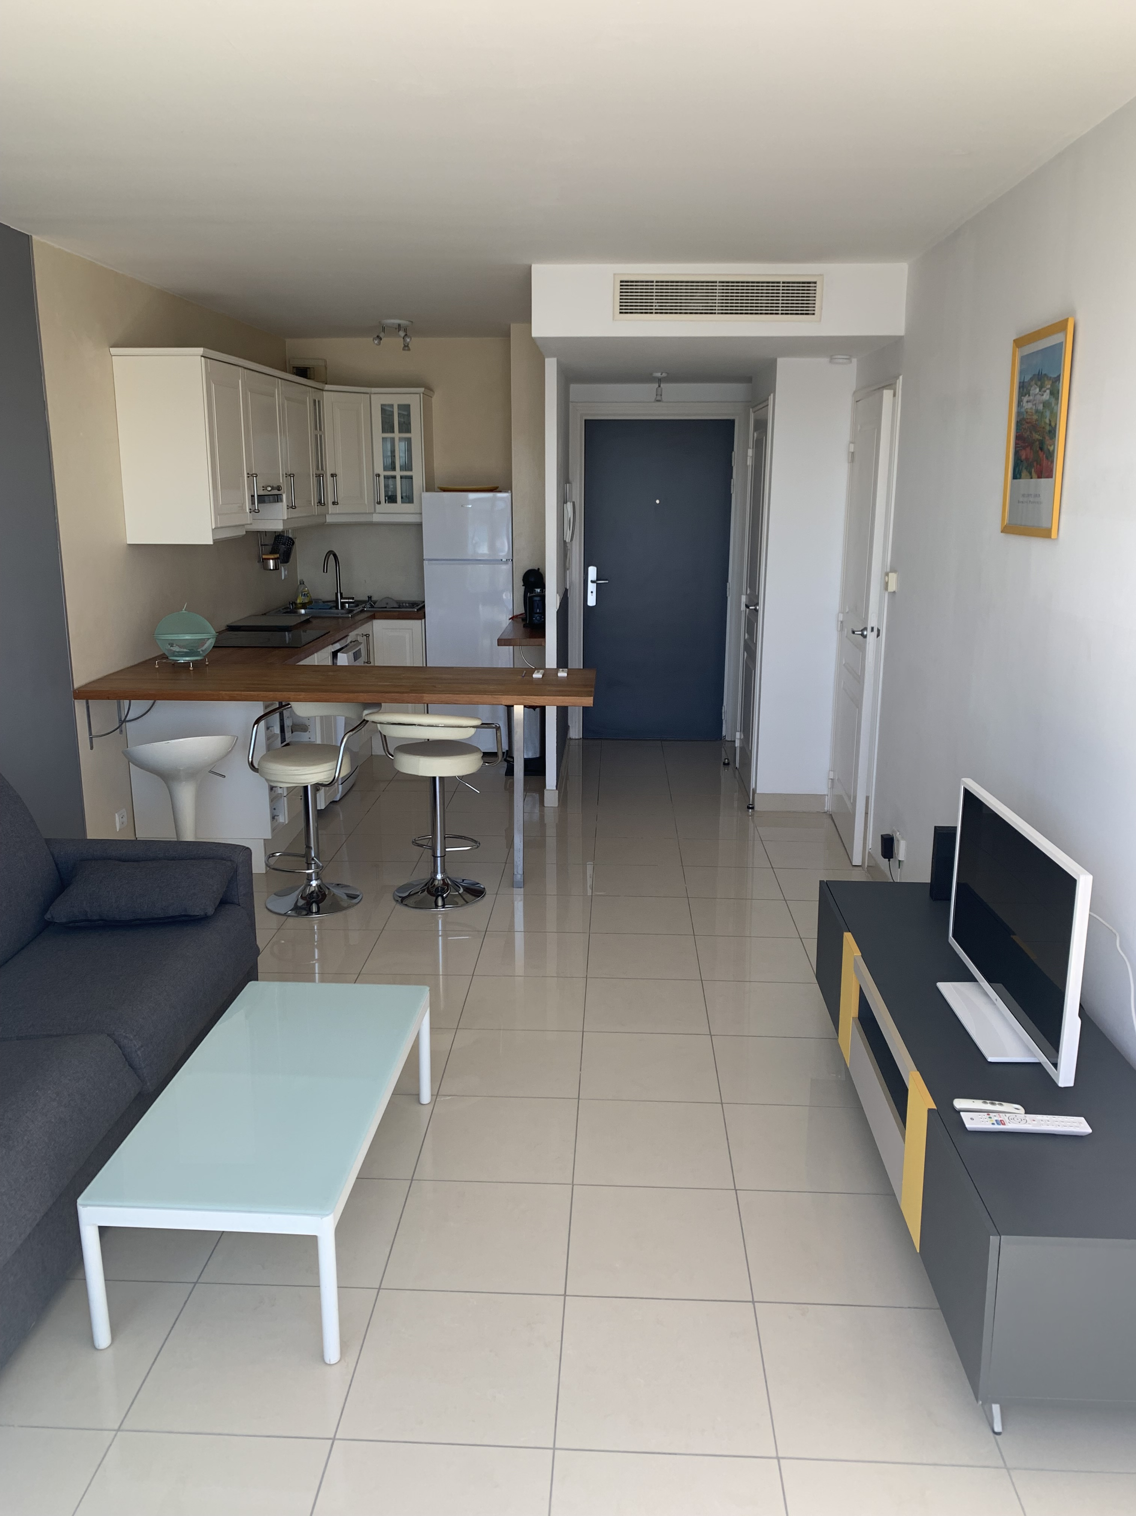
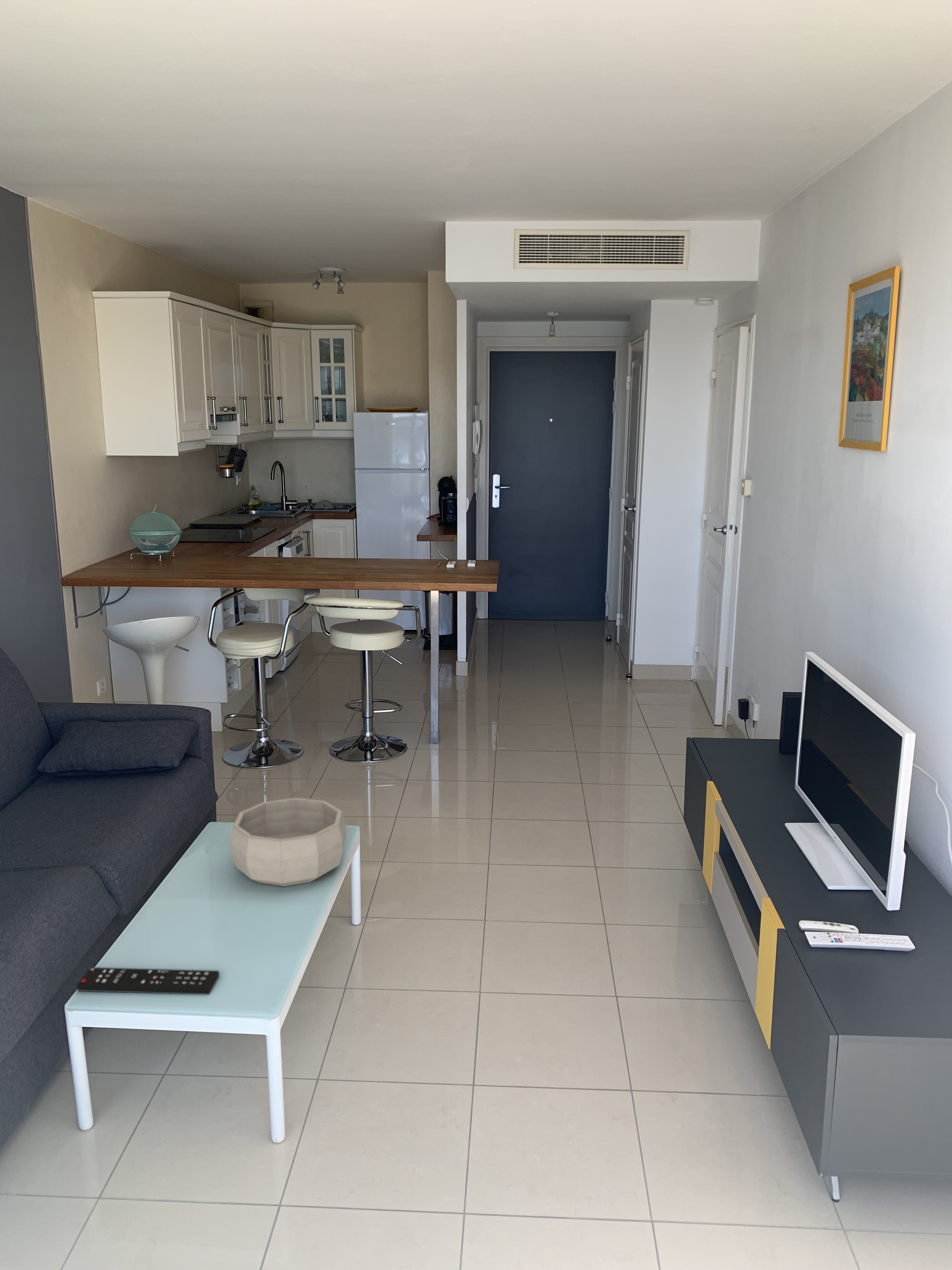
+ decorative bowl [230,797,347,887]
+ remote control [76,967,220,995]
